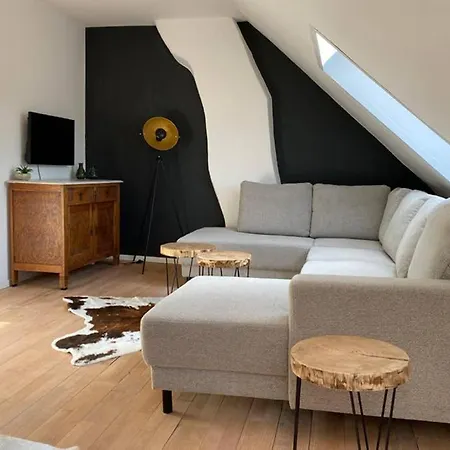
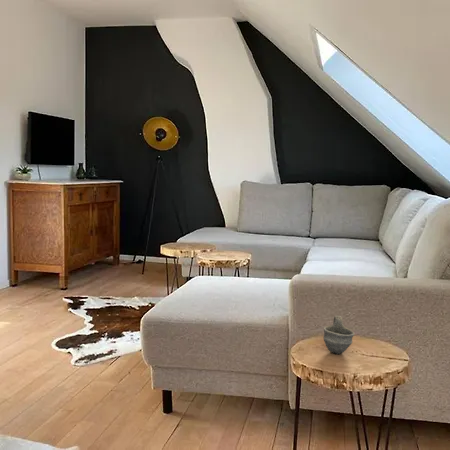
+ cup [323,315,356,355]
